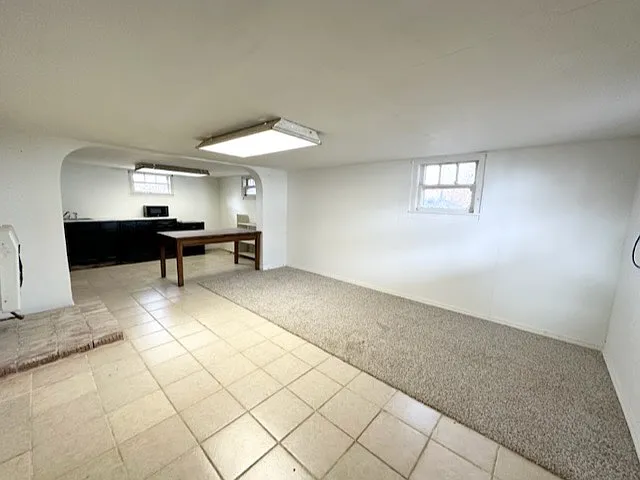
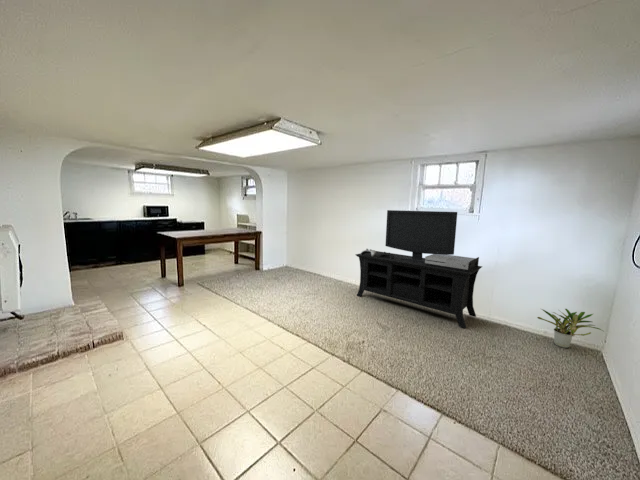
+ media console [354,209,483,329]
+ potted plant [536,308,604,349]
